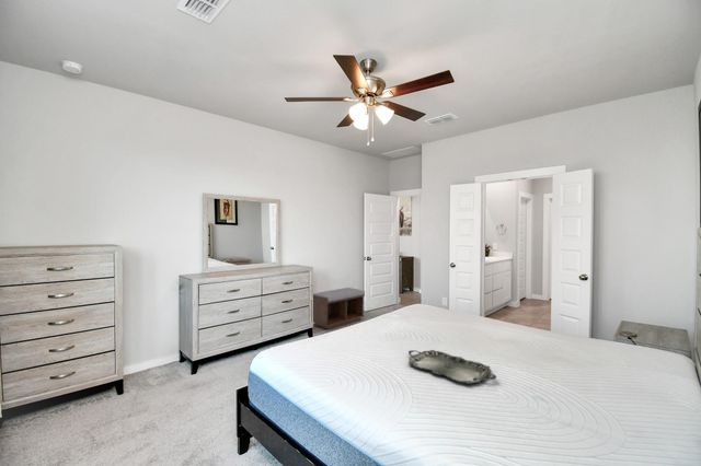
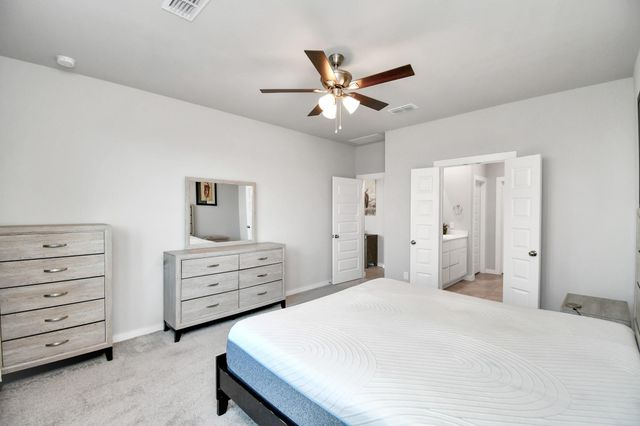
- serving tray [407,349,497,385]
- bench [312,287,366,330]
